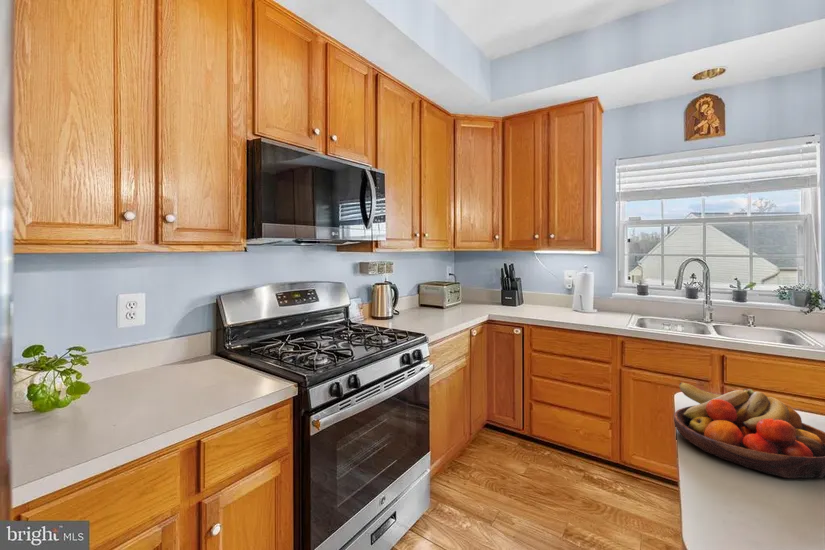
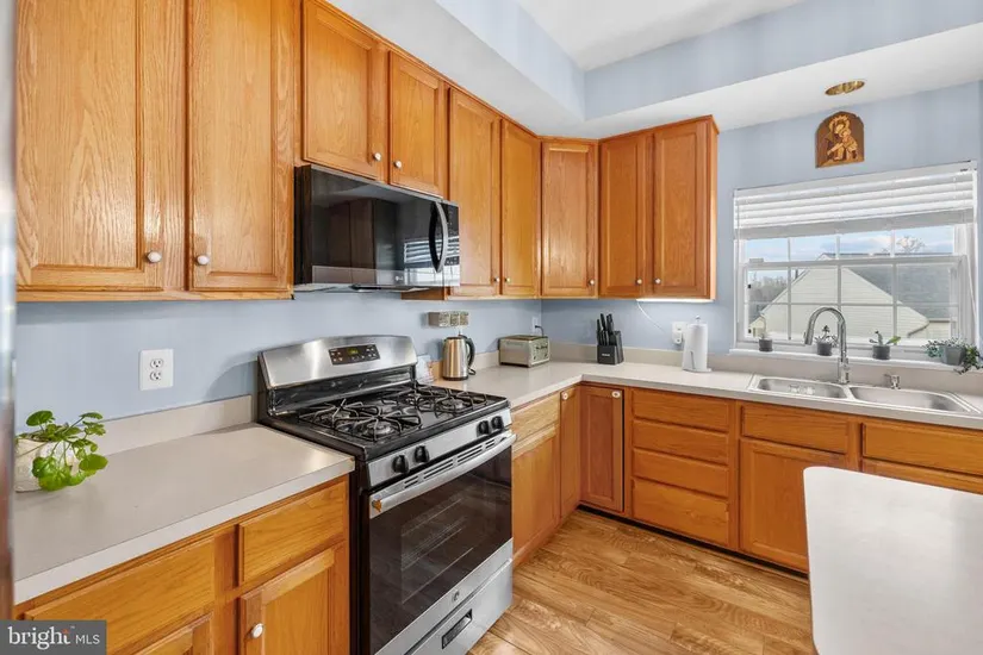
- fruit bowl [673,381,825,479]
